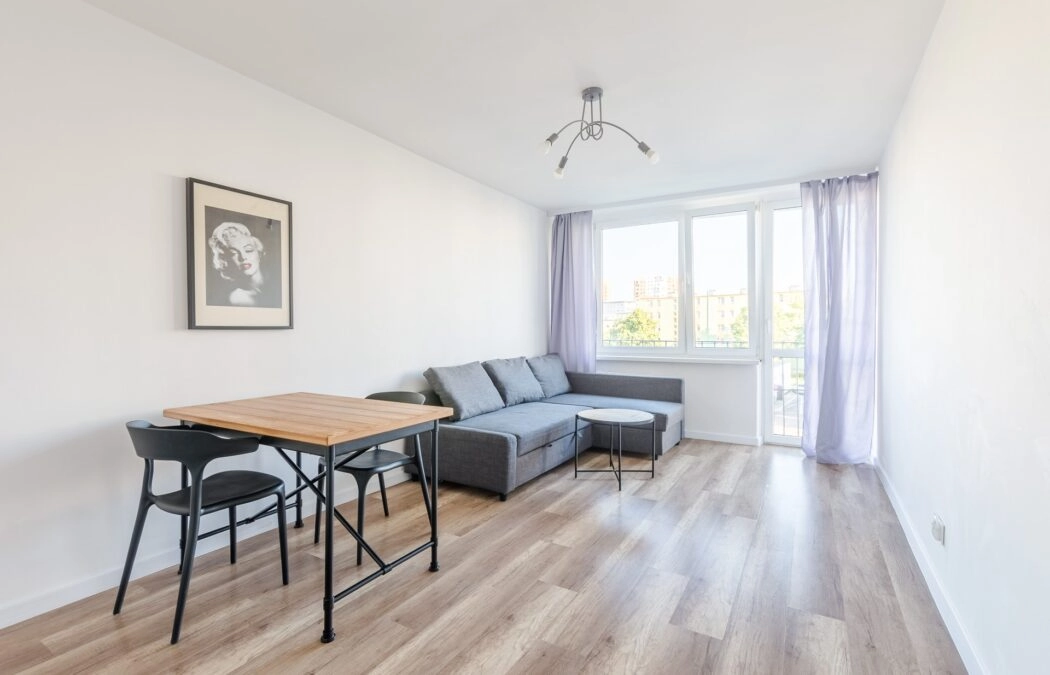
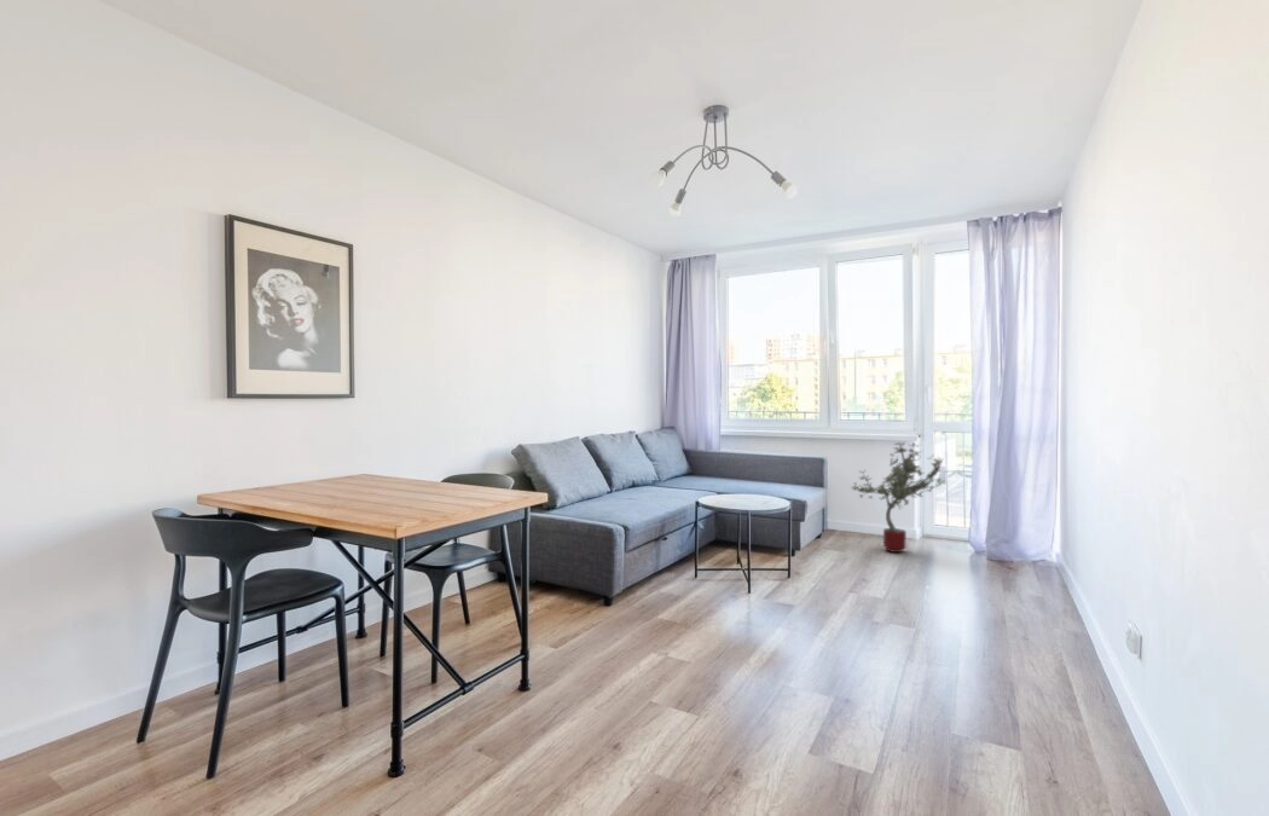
+ potted tree [850,441,945,554]
